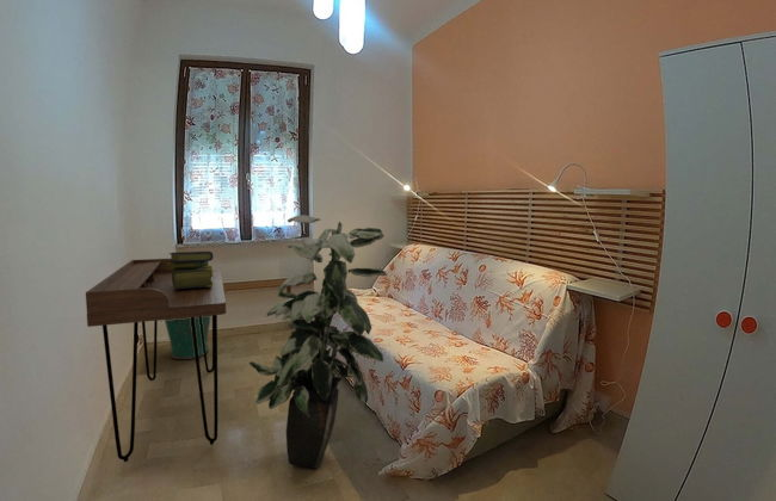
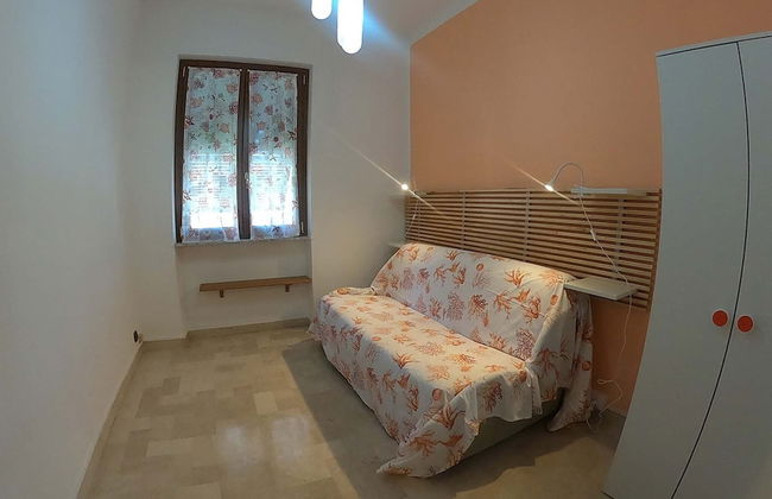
- trash can [159,316,211,360]
- indoor plant [248,214,388,470]
- desk [85,258,228,463]
- stack of books [167,250,214,289]
